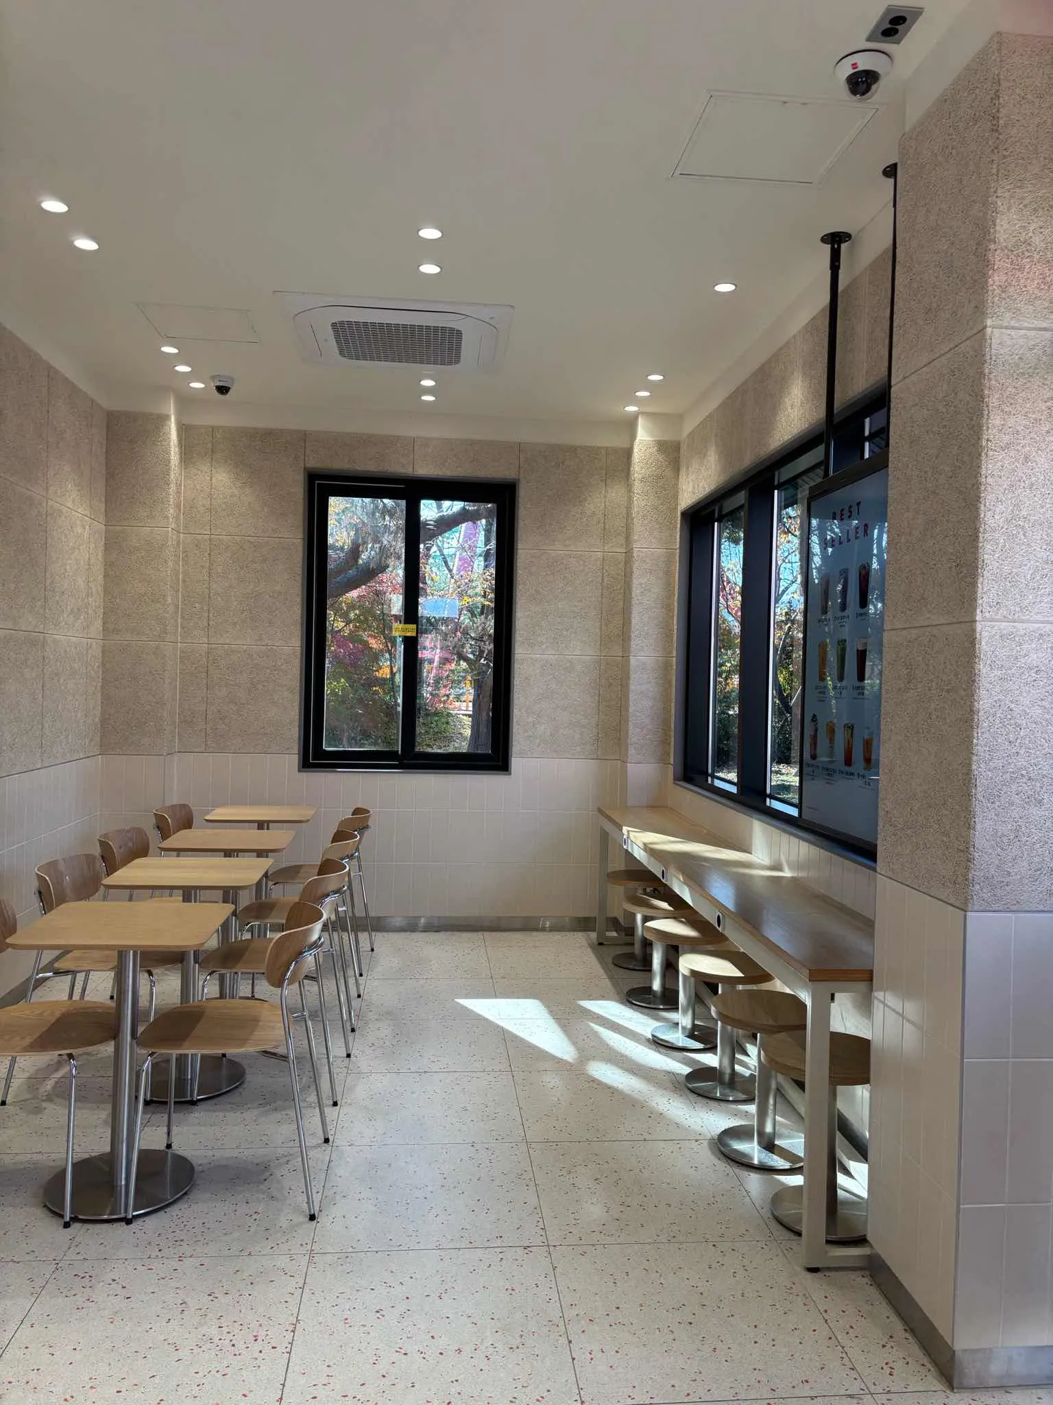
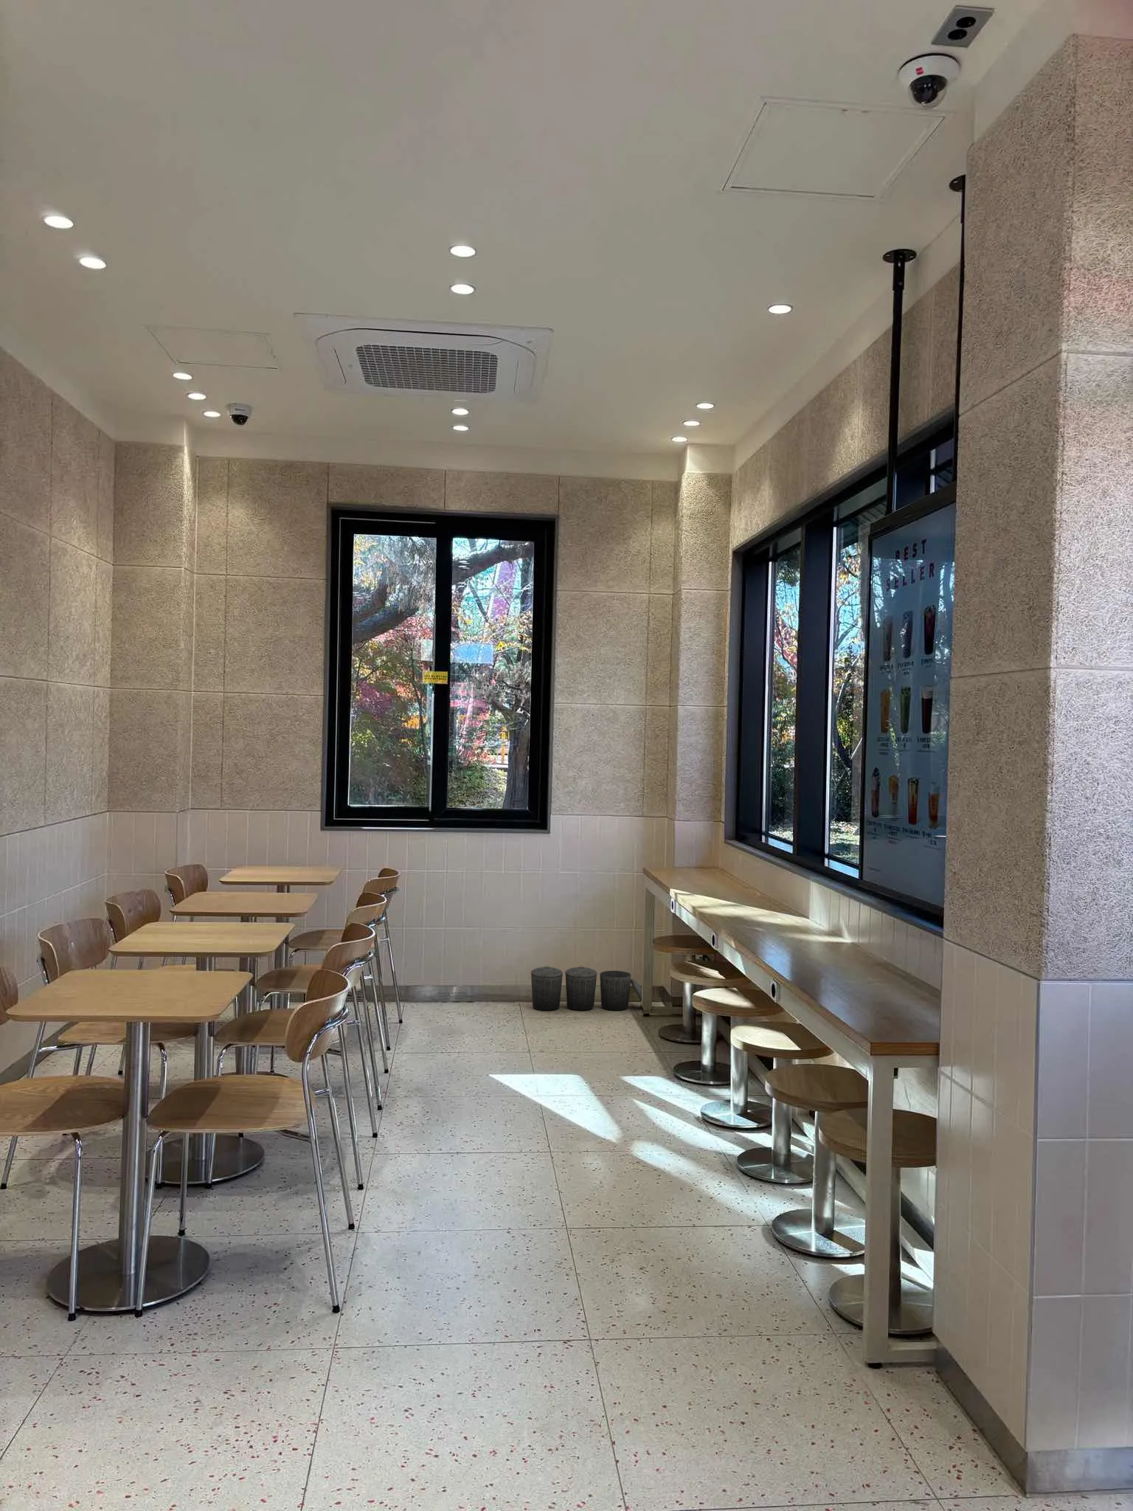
+ trash can [531,965,643,1011]
